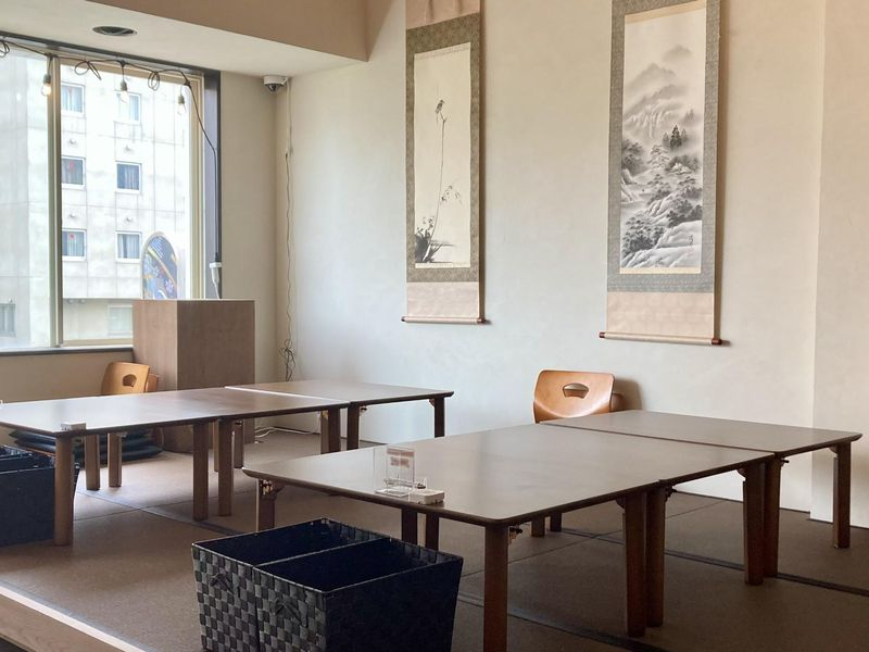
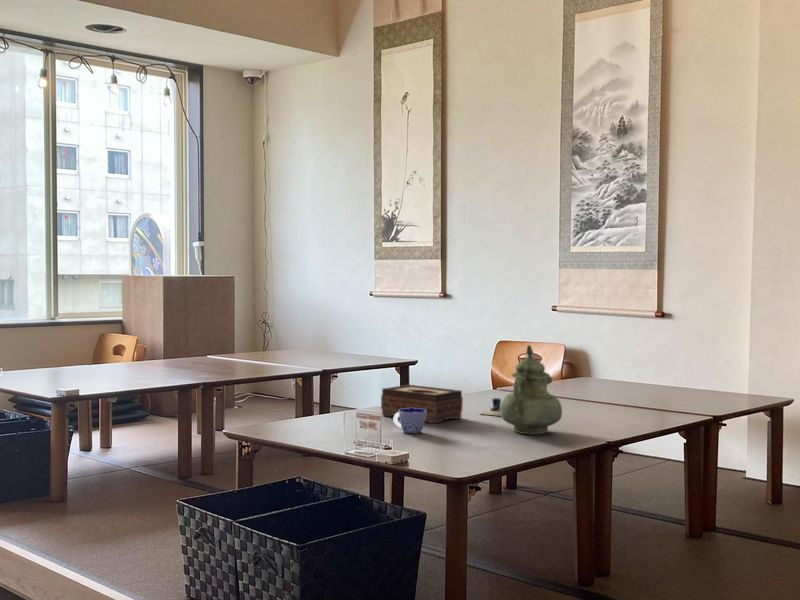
+ cup [478,397,502,417]
+ cup [392,408,426,434]
+ teapot [500,344,563,435]
+ tissue box [380,384,464,424]
